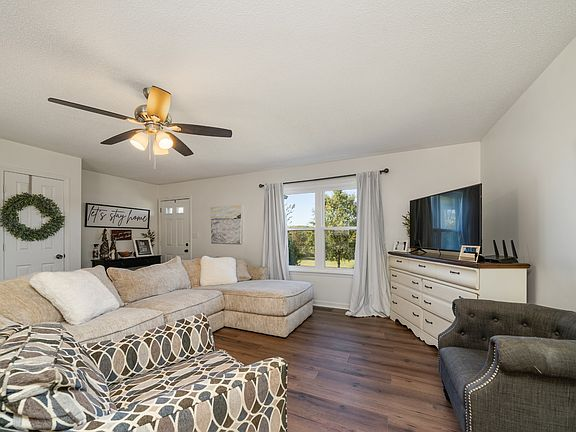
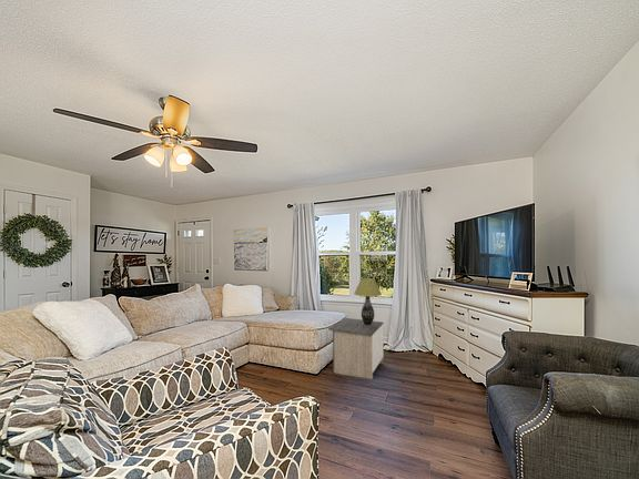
+ table lamp [353,277,383,325]
+ nightstand [327,317,385,380]
